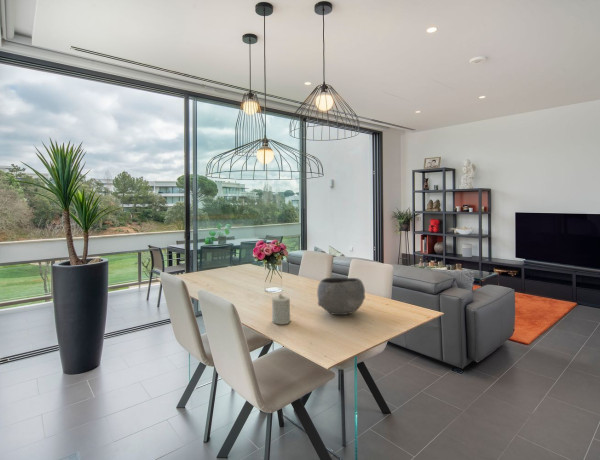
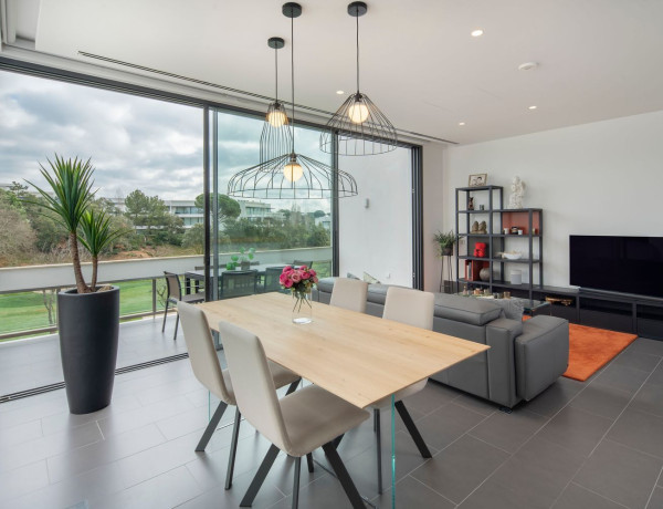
- bowl [316,276,366,316]
- candle [271,292,291,325]
